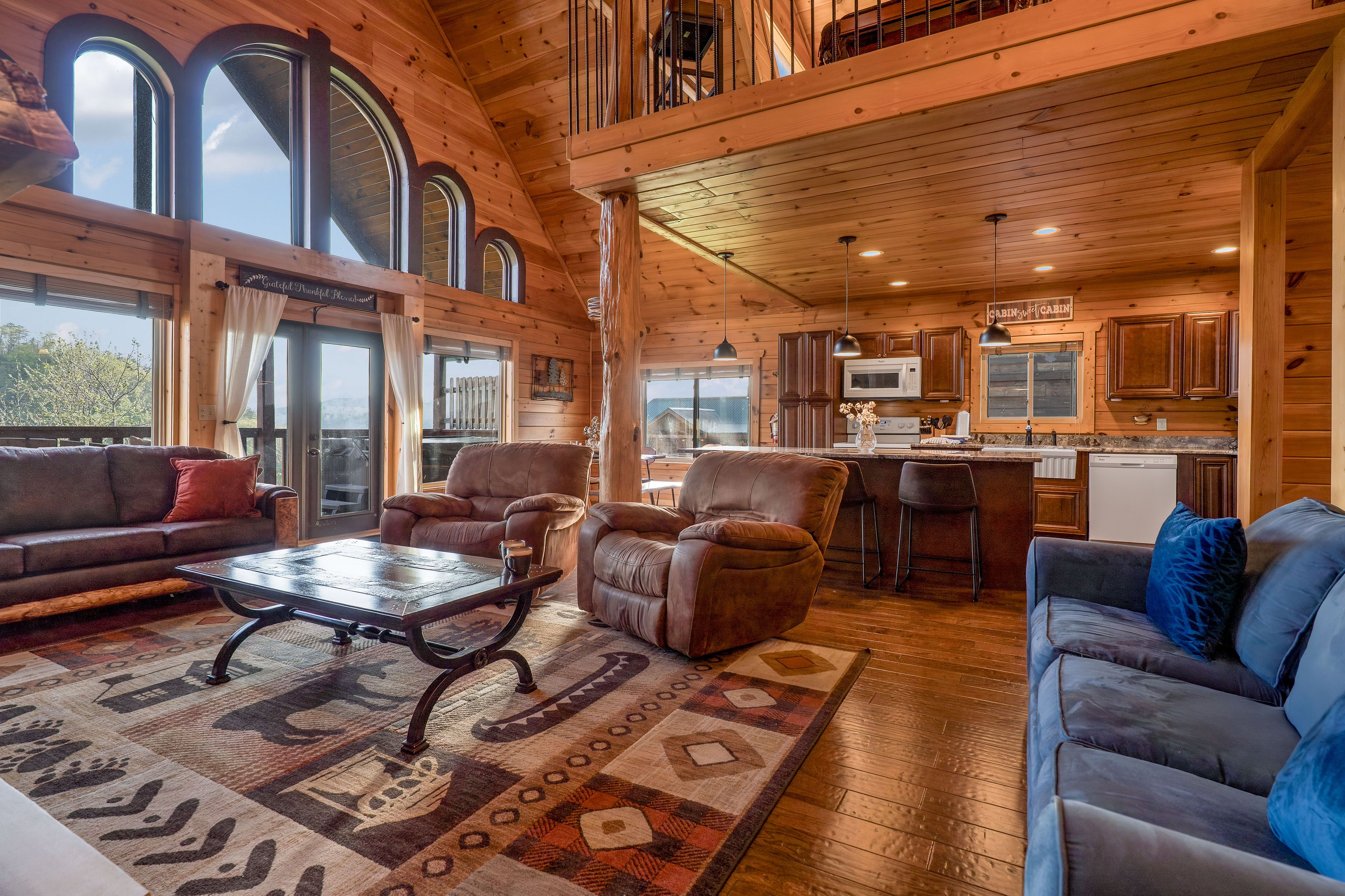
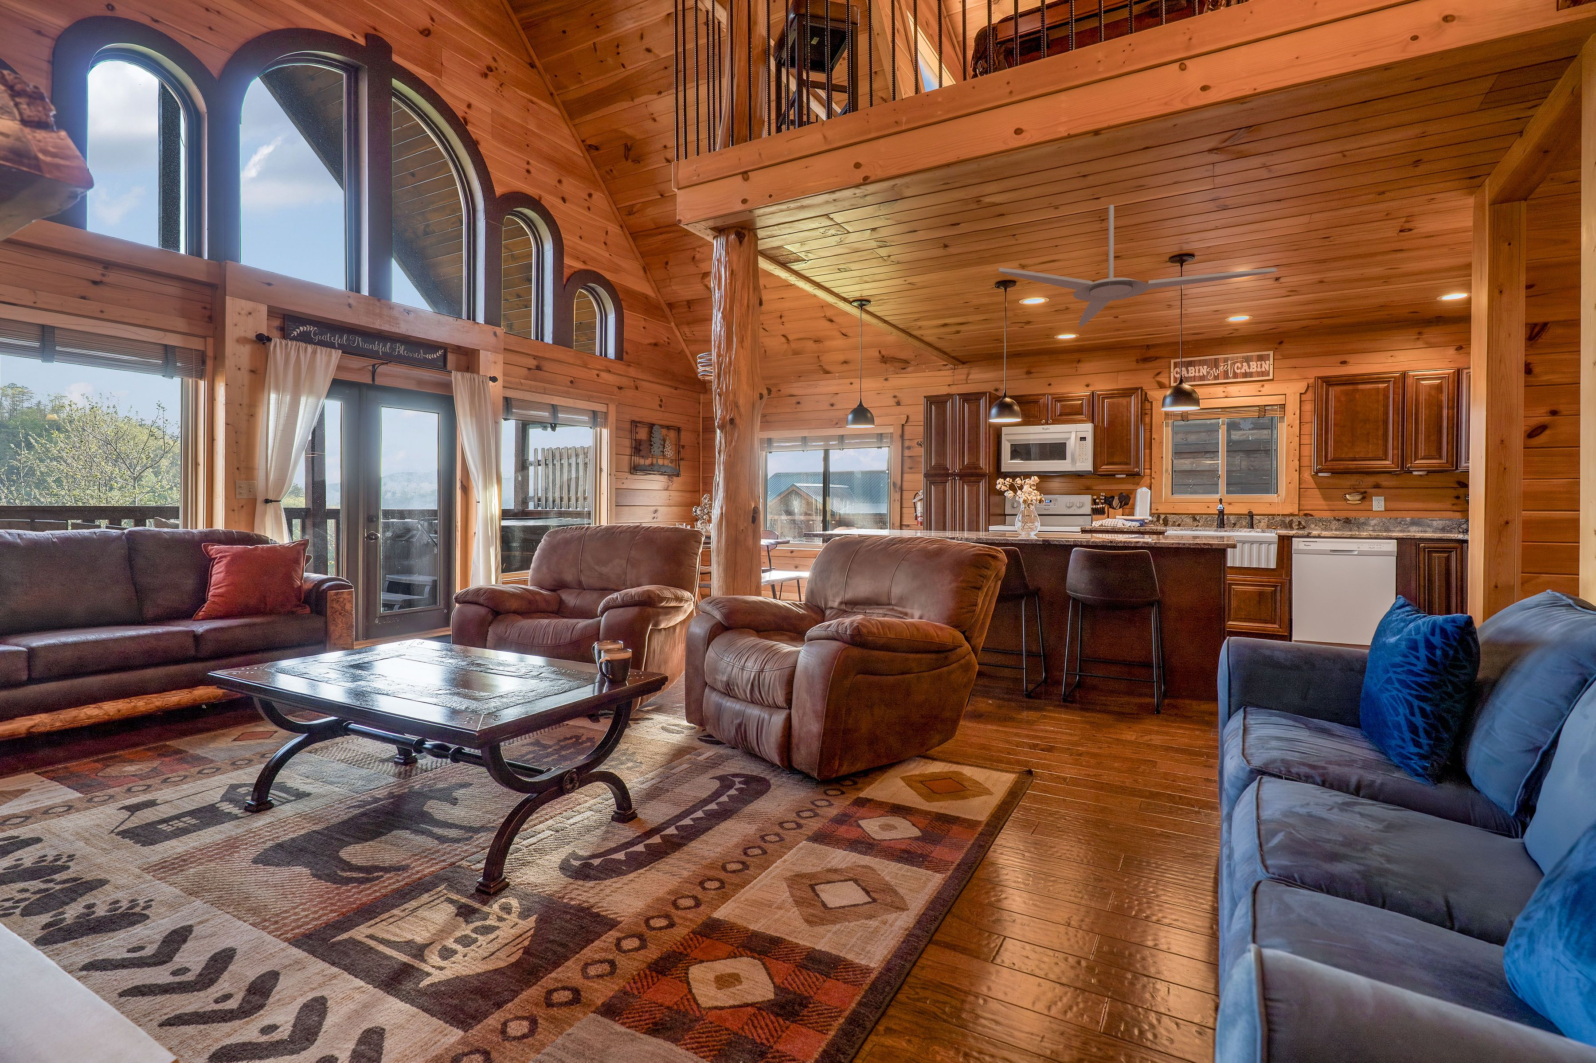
+ ceiling fan [998,204,1277,327]
